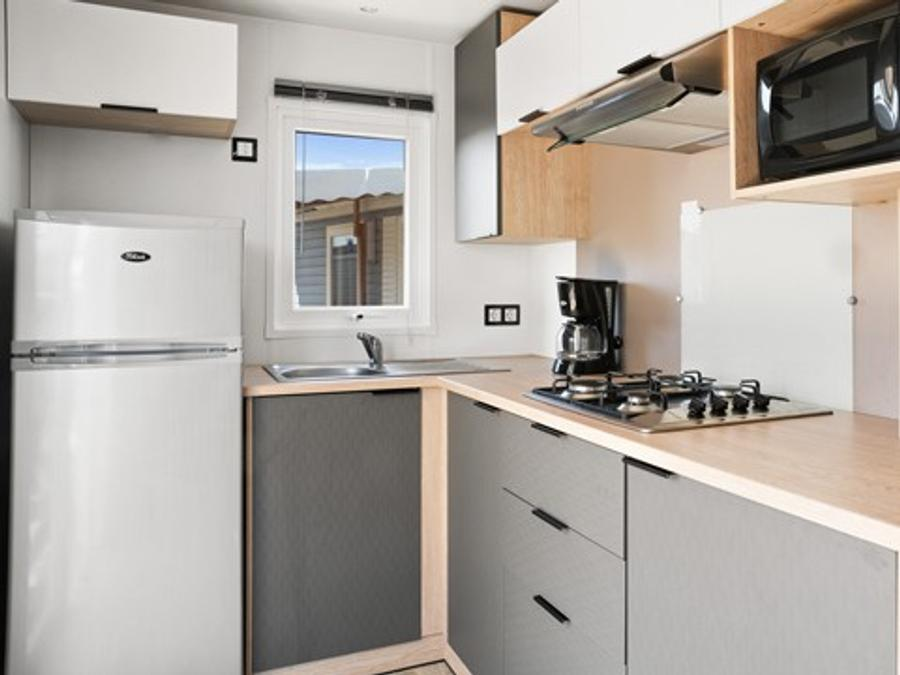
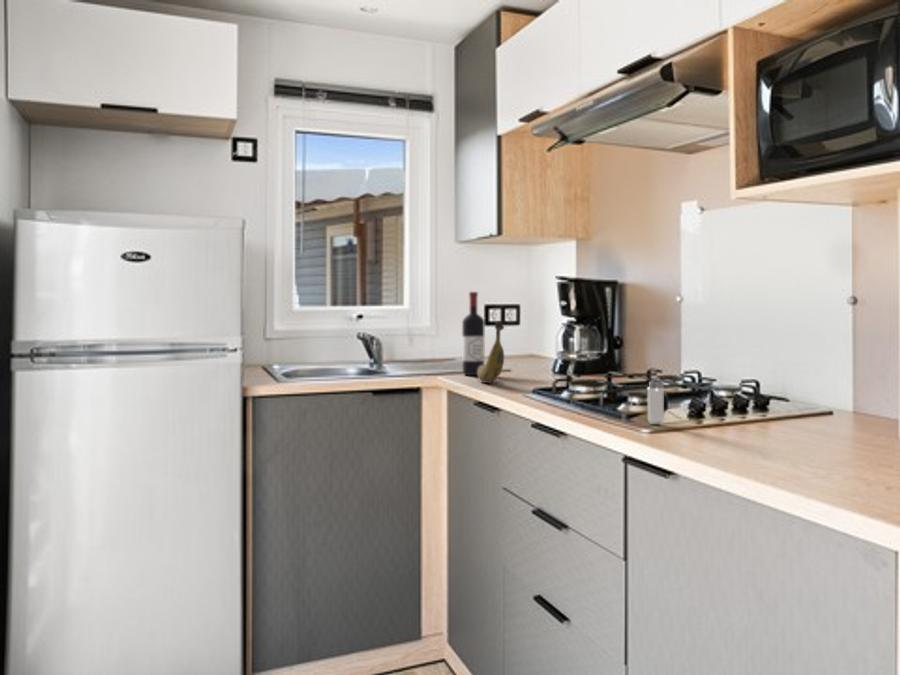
+ wine bottle [461,291,486,376]
+ banana [477,320,505,384]
+ shaker [646,377,665,425]
